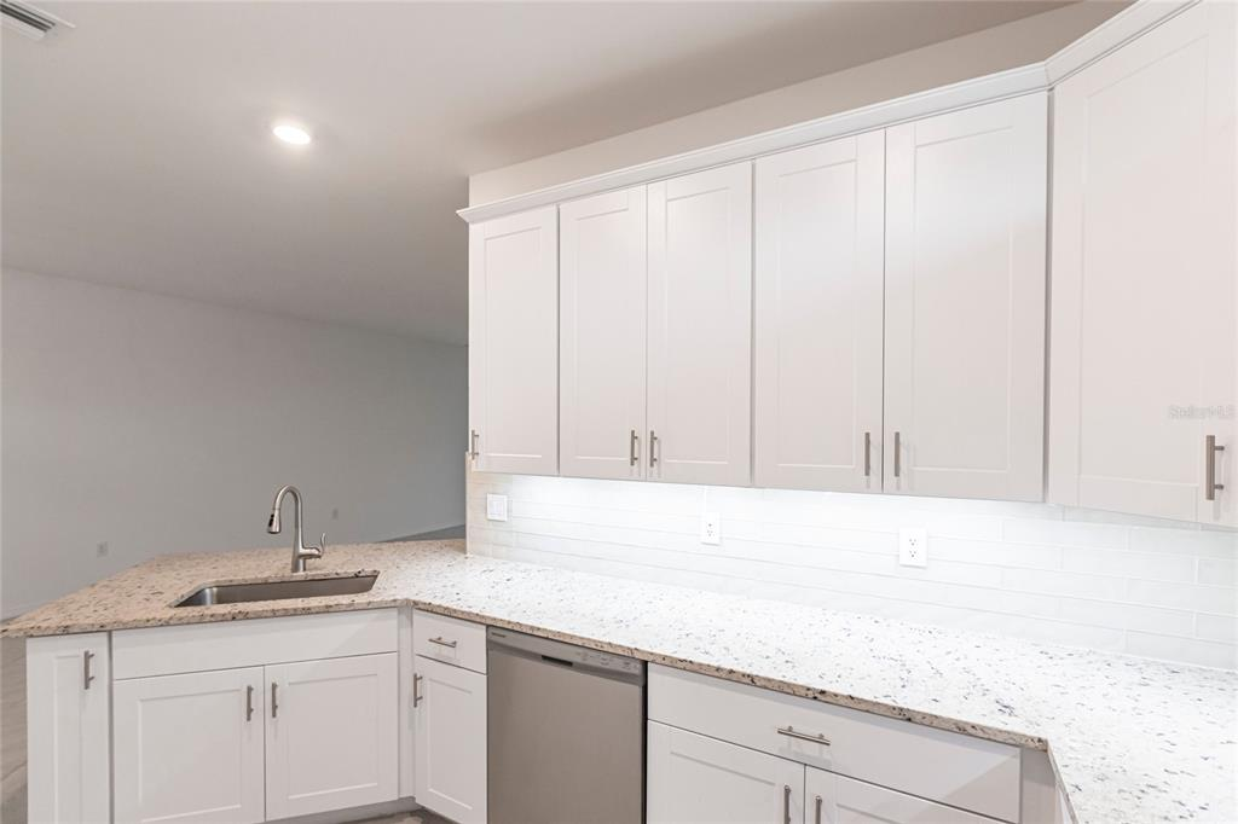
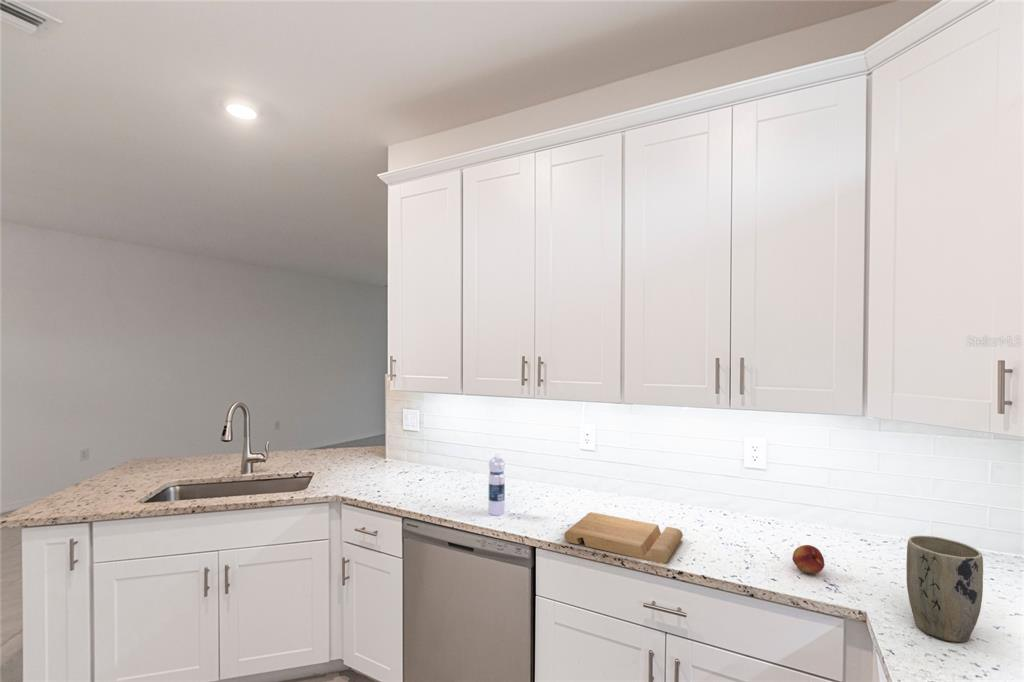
+ cutting board [563,511,684,564]
+ fruit [791,544,825,575]
+ plant pot [905,535,984,643]
+ water bottle [487,452,506,516]
